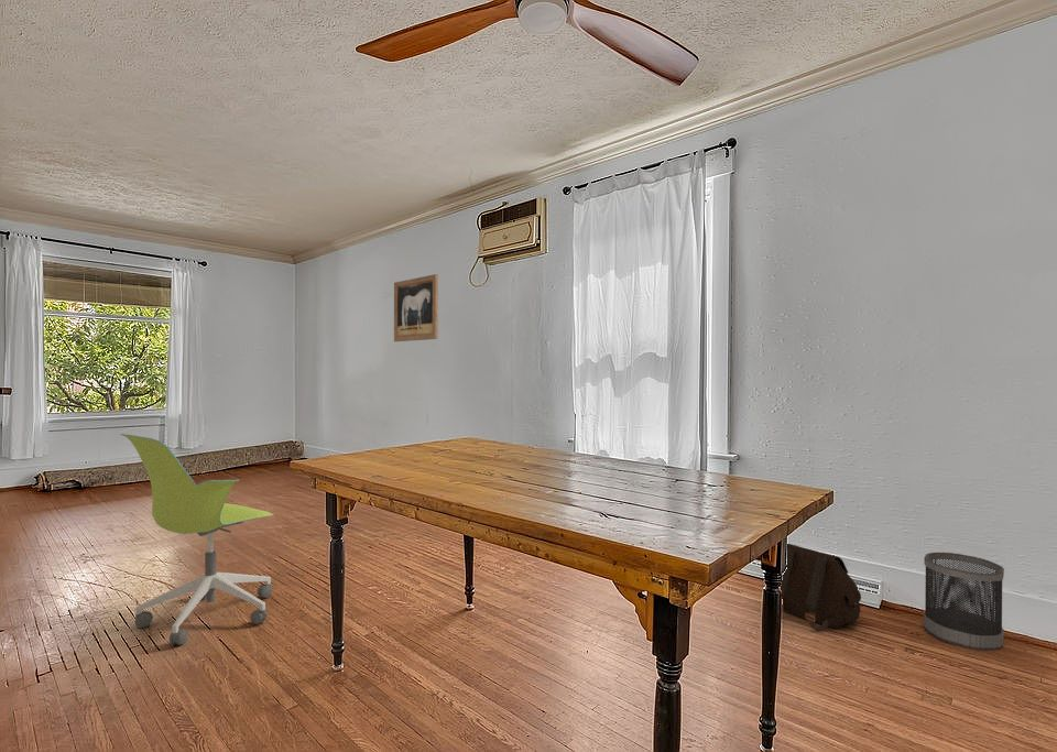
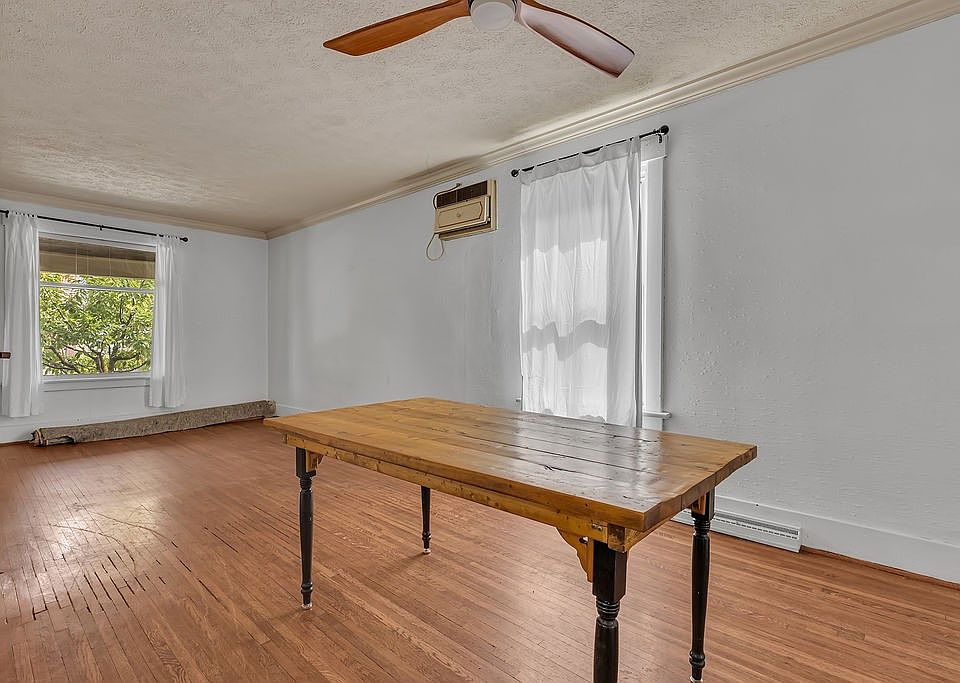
- satchel [781,543,862,632]
- wastebasket [923,552,1005,652]
- office chair [120,433,275,646]
- wall art [393,273,439,342]
